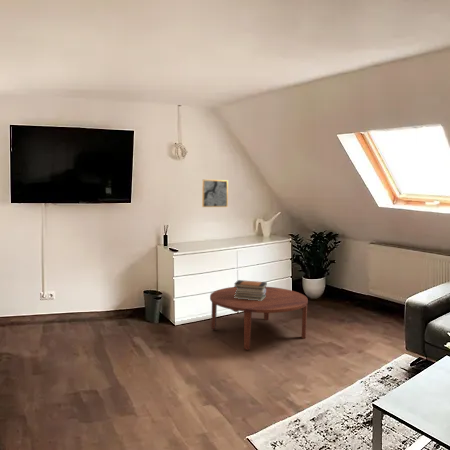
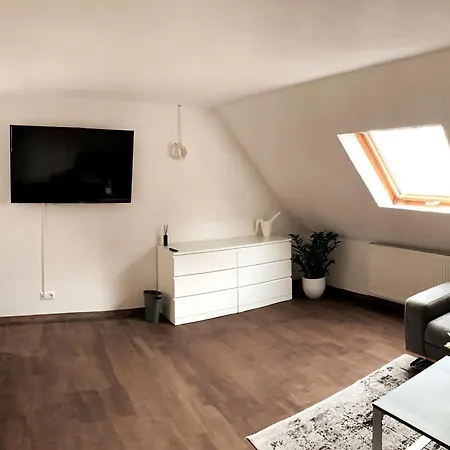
- book stack [233,279,268,301]
- wall art [201,179,229,208]
- coffee table [209,286,309,351]
